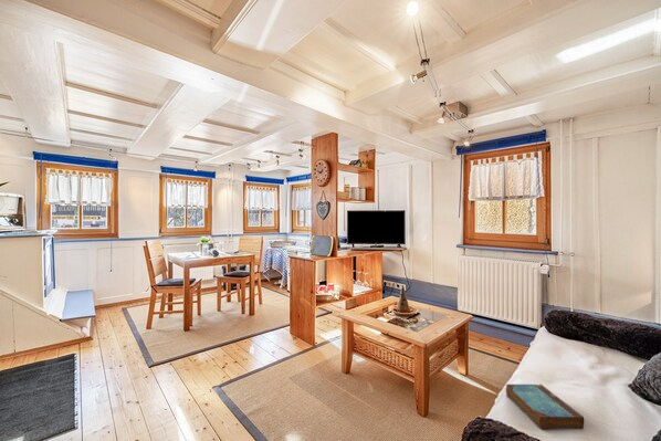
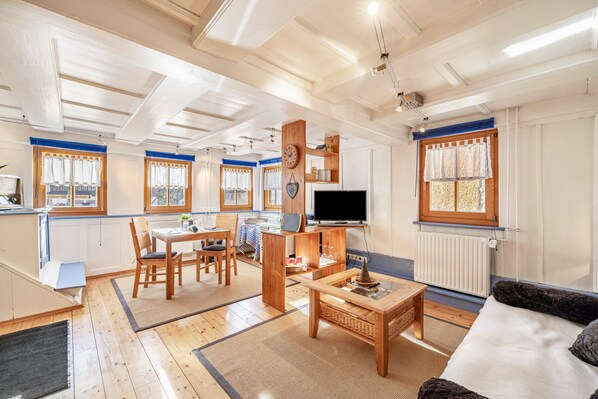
- book [505,384,585,430]
